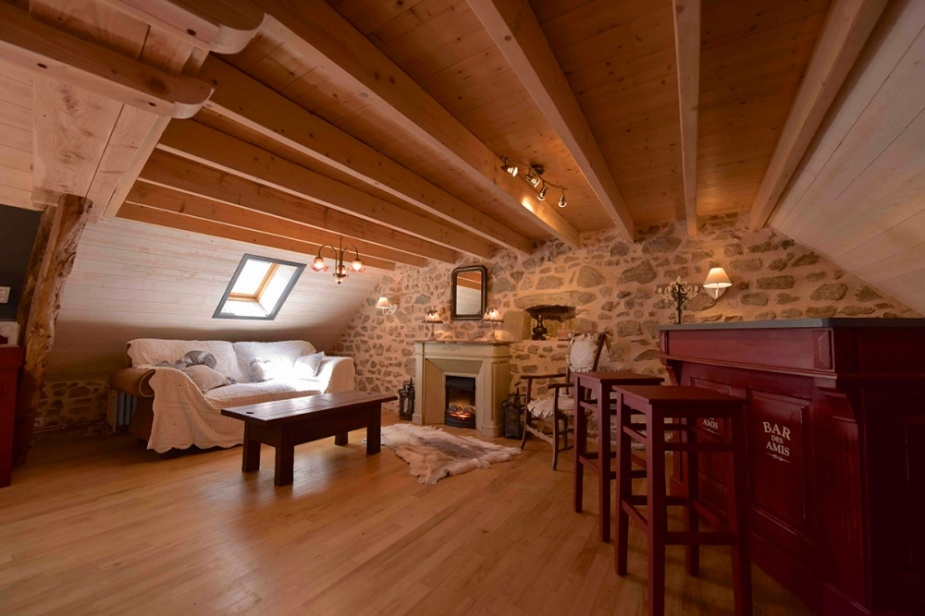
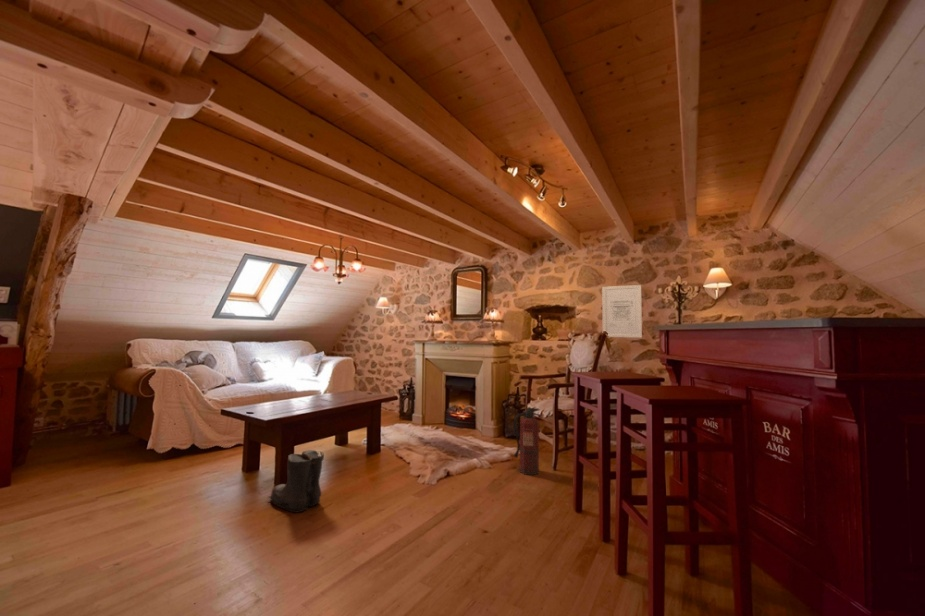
+ fire extinguisher [513,406,542,476]
+ wall art [601,284,643,339]
+ boots [266,449,325,514]
